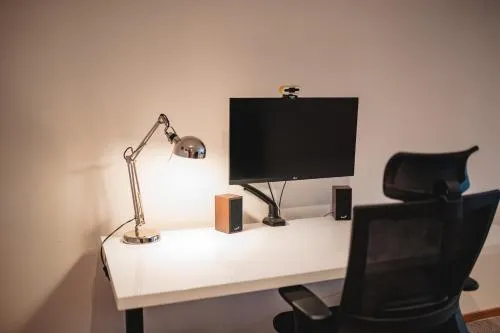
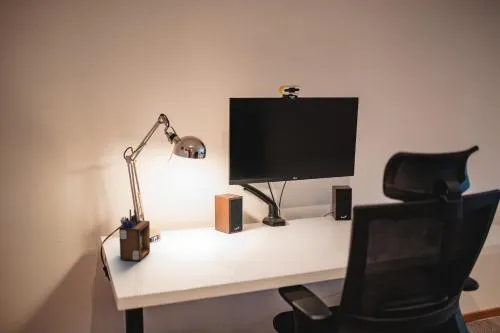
+ desk organizer [118,208,151,262]
